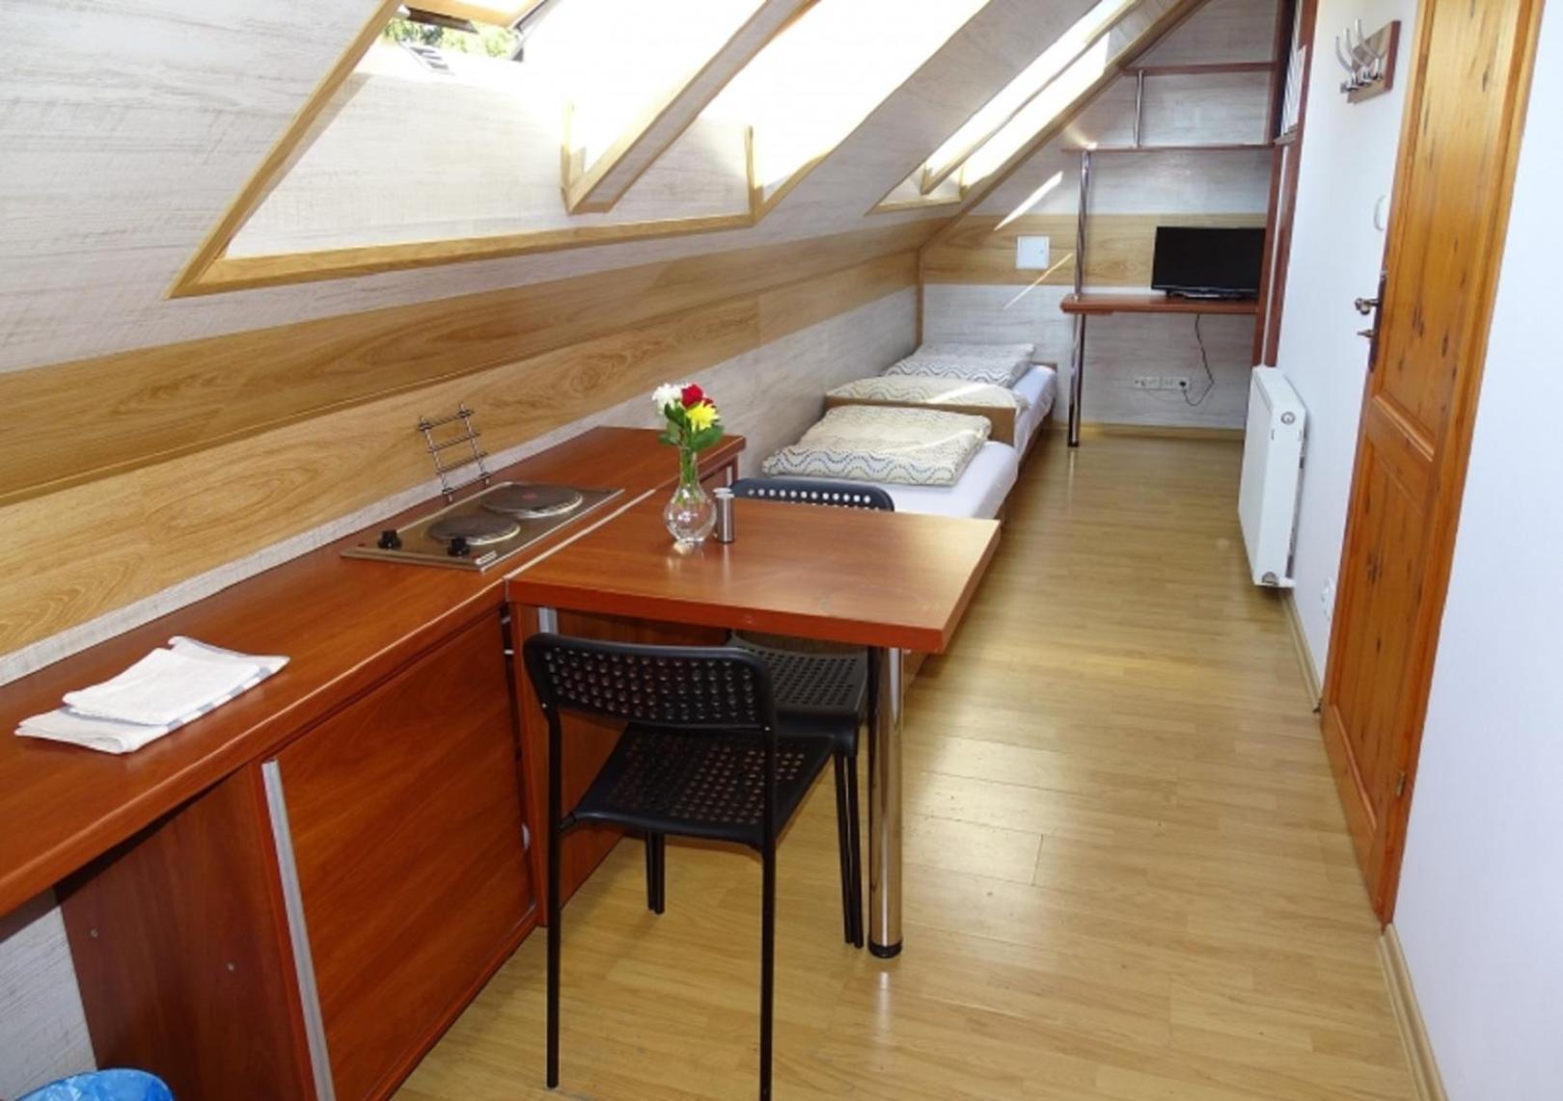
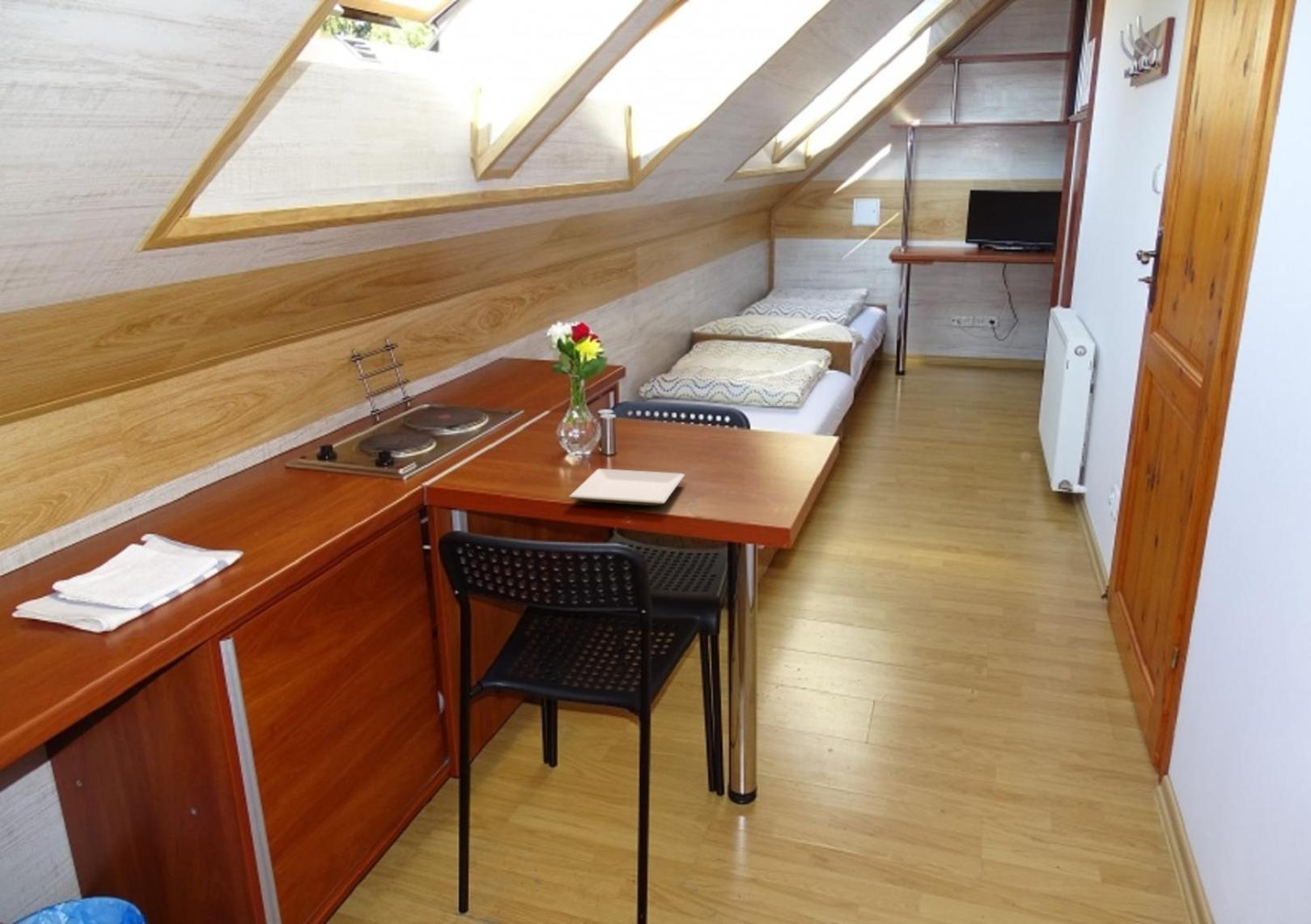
+ plate [568,468,685,507]
